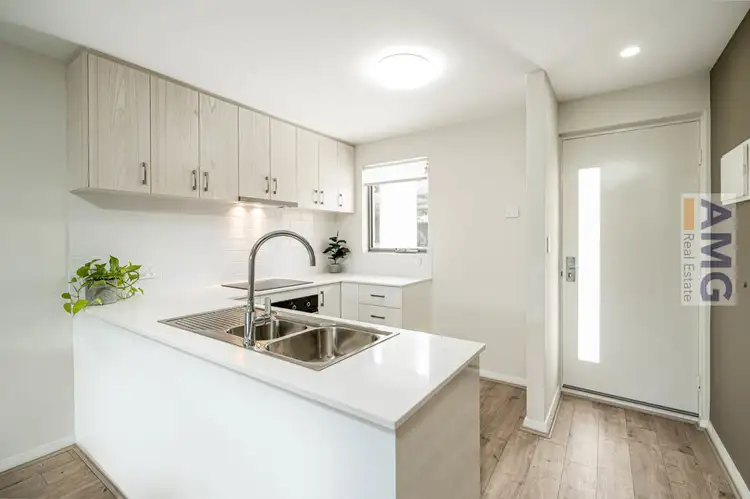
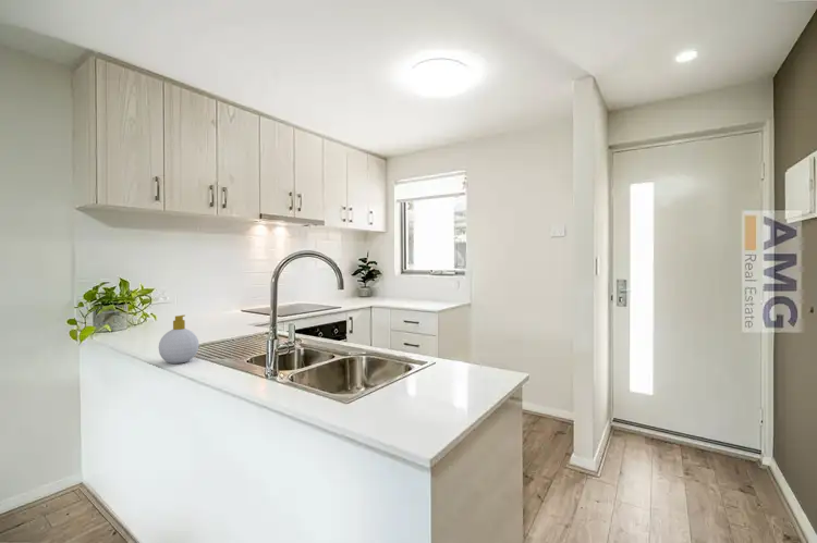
+ soap bottle [158,314,200,365]
